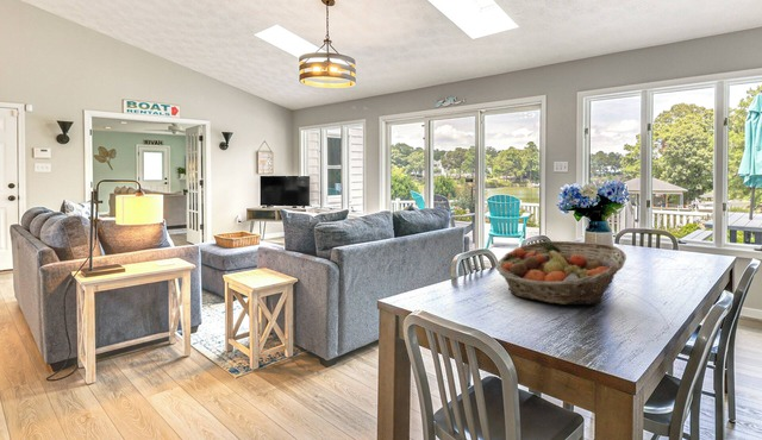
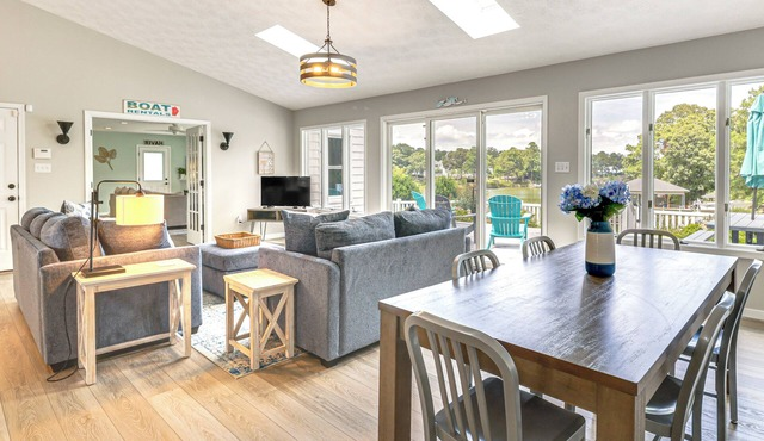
- fruit basket [494,240,627,306]
